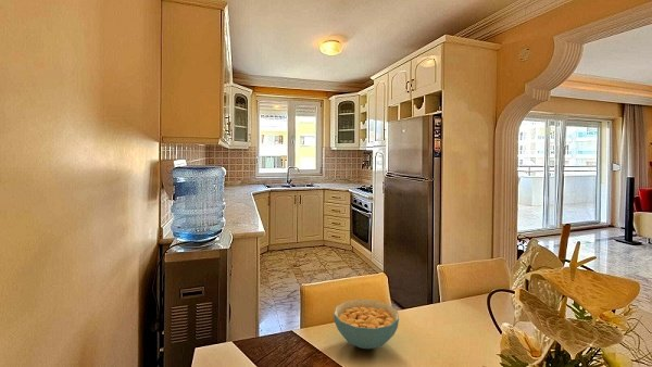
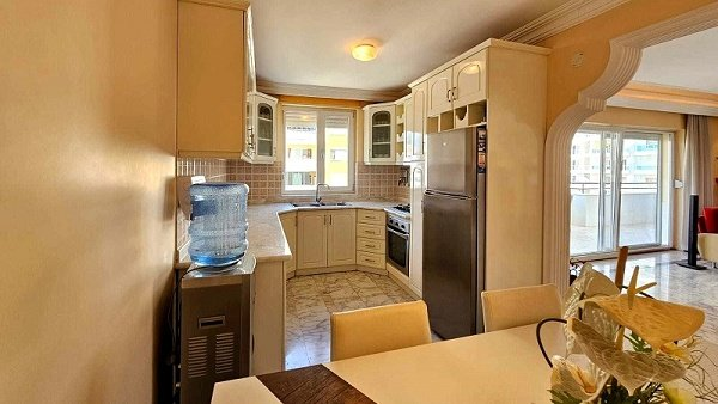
- cereal bowl [333,298,400,350]
